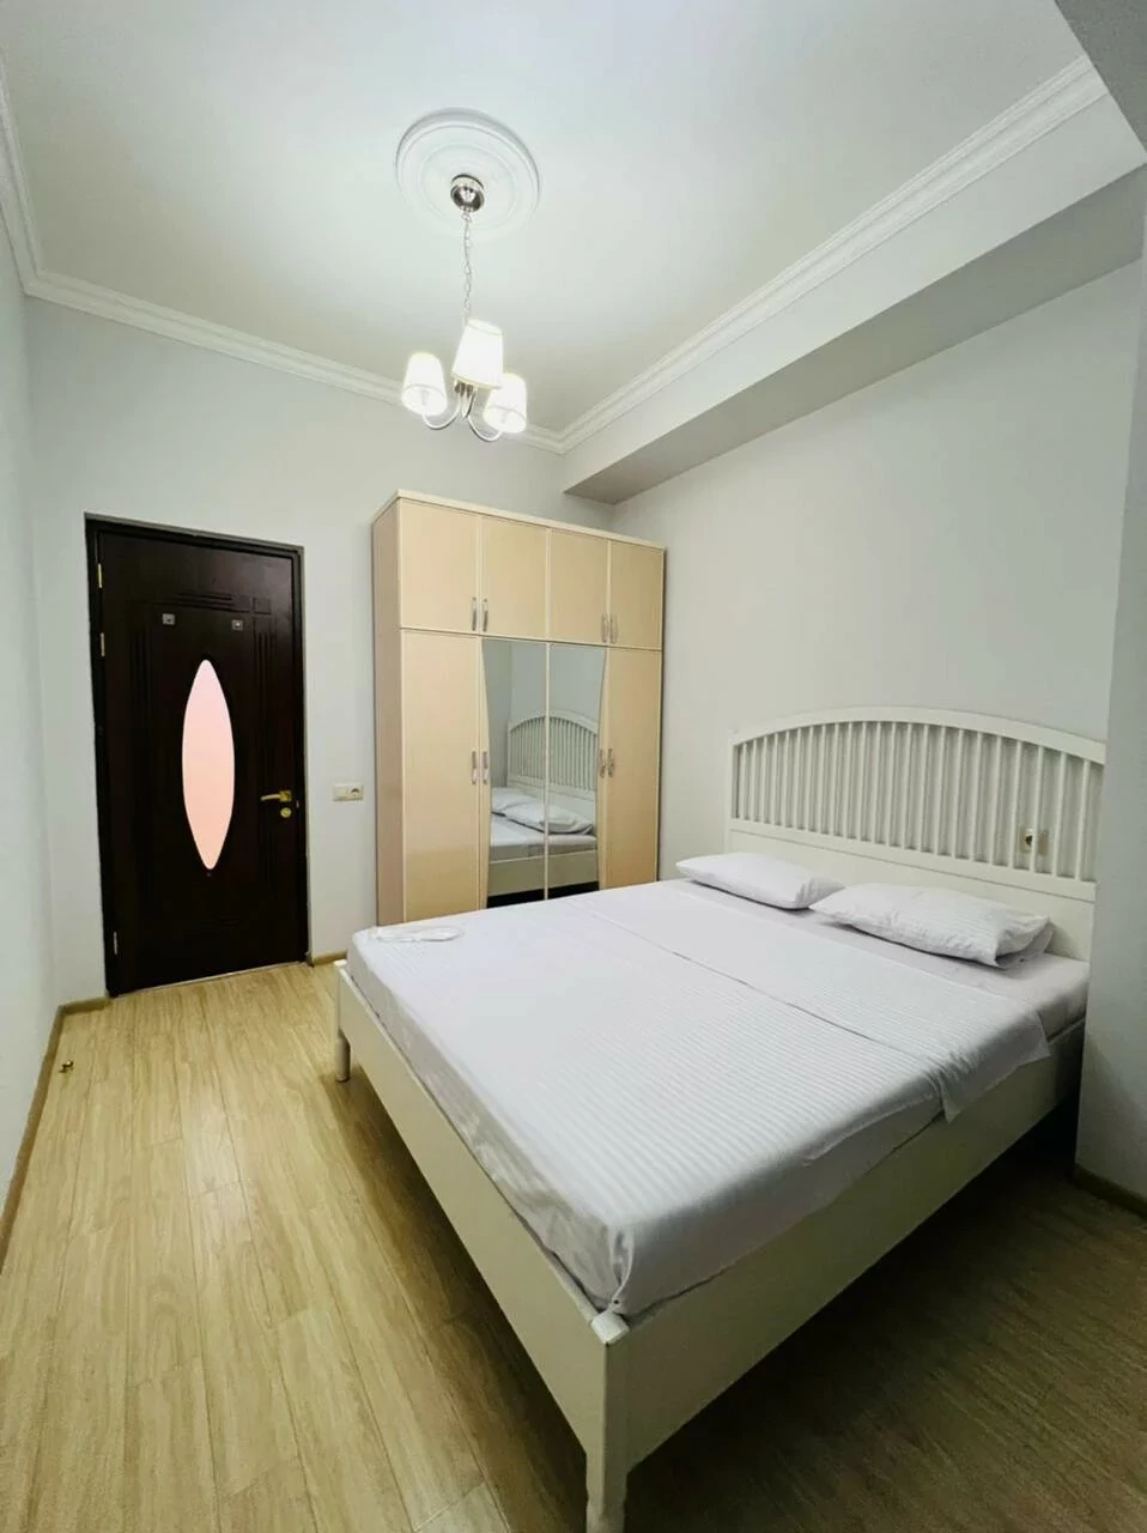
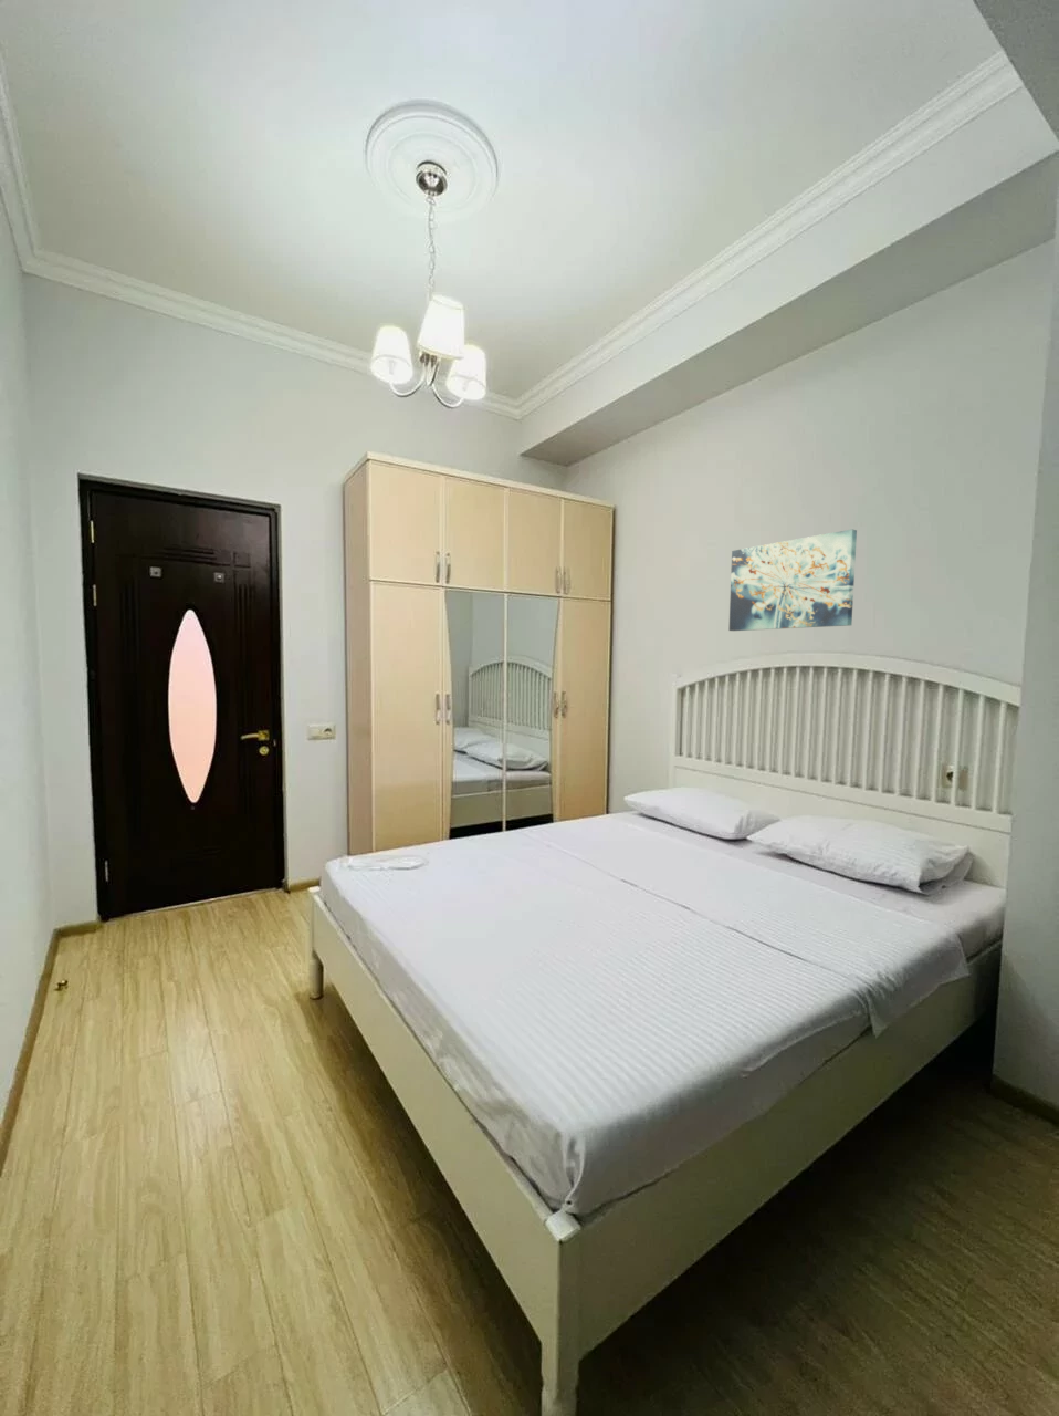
+ wall art [728,529,858,631]
